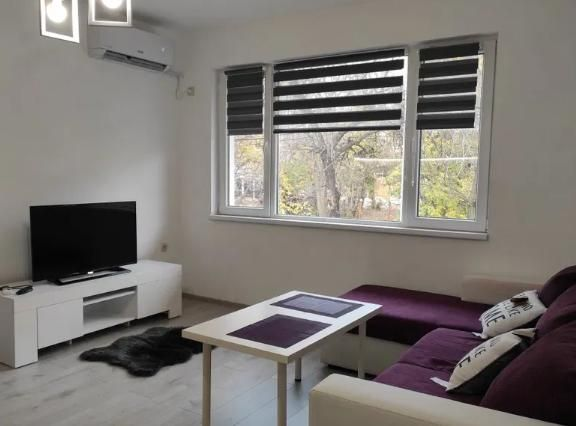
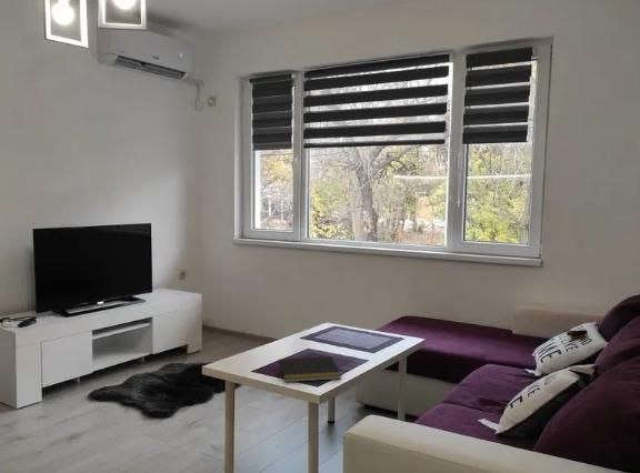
+ notepad [277,355,342,383]
